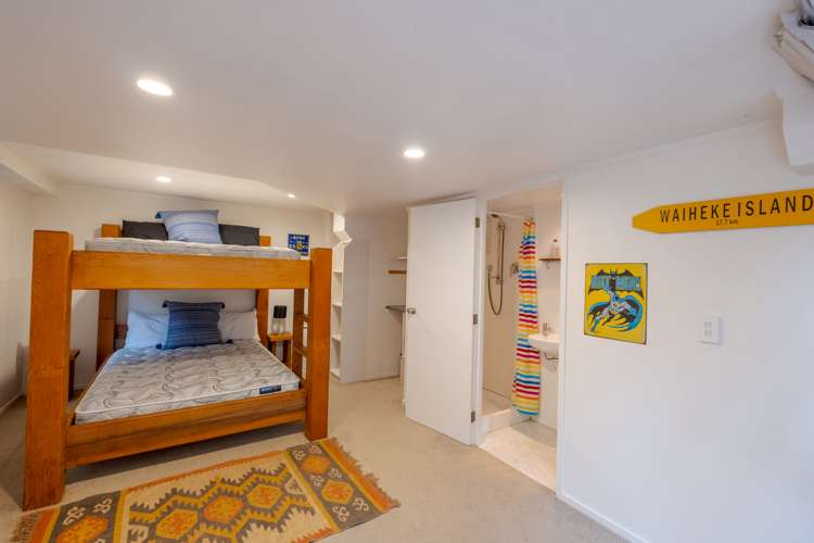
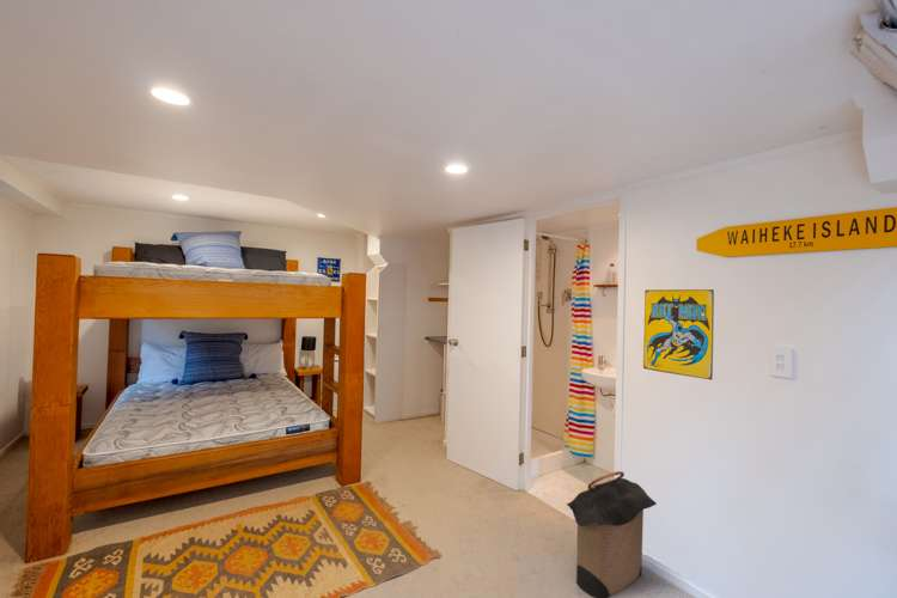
+ laundry hamper [565,470,658,598]
